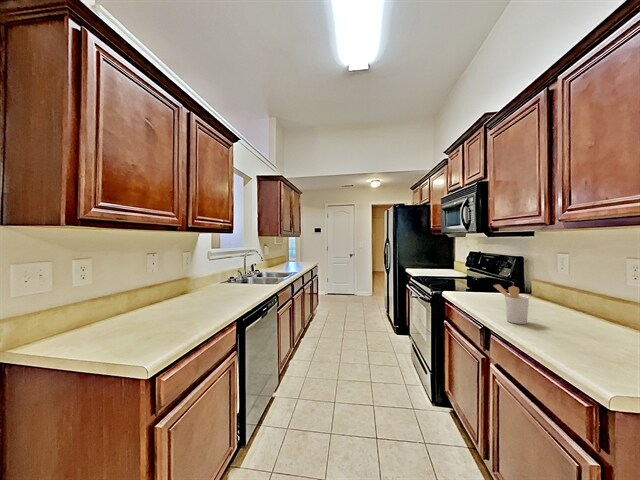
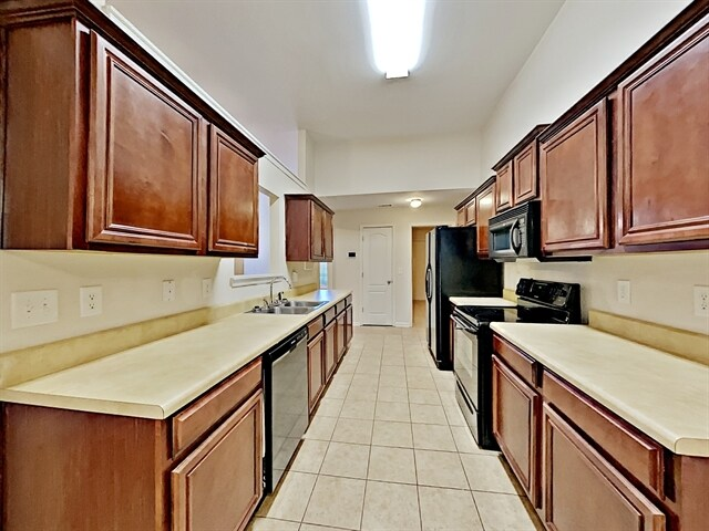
- utensil holder [492,283,530,325]
